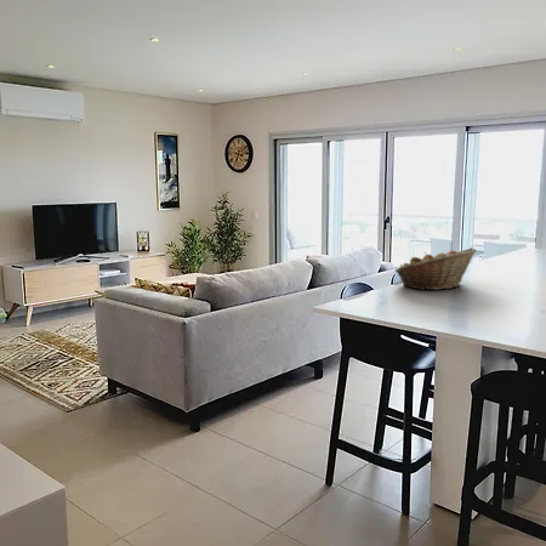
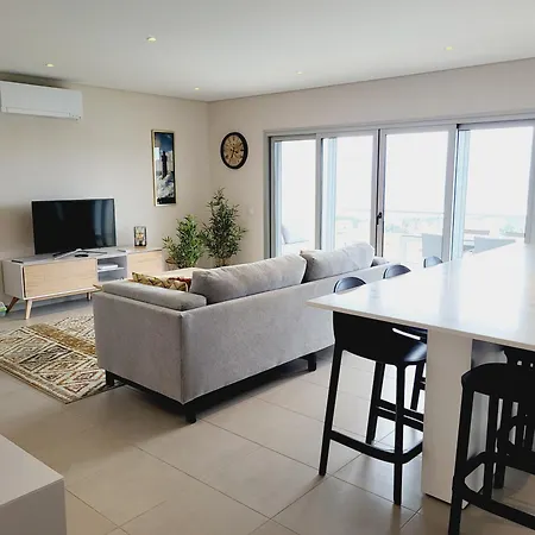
- fruit basket [394,246,478,291]
